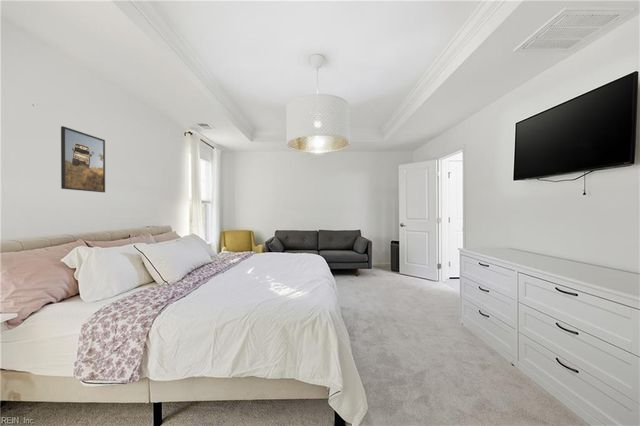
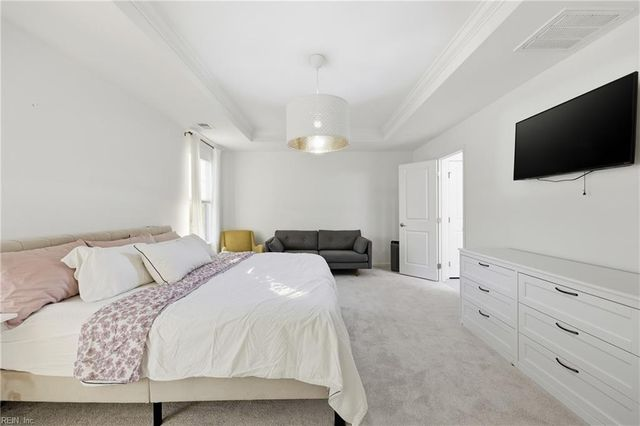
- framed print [60,125,106,193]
